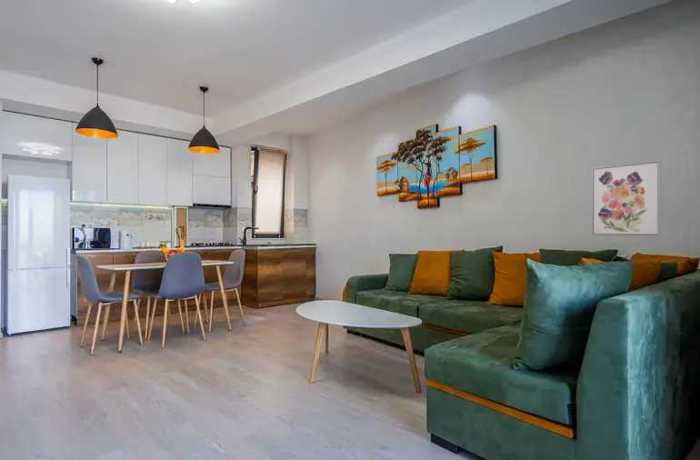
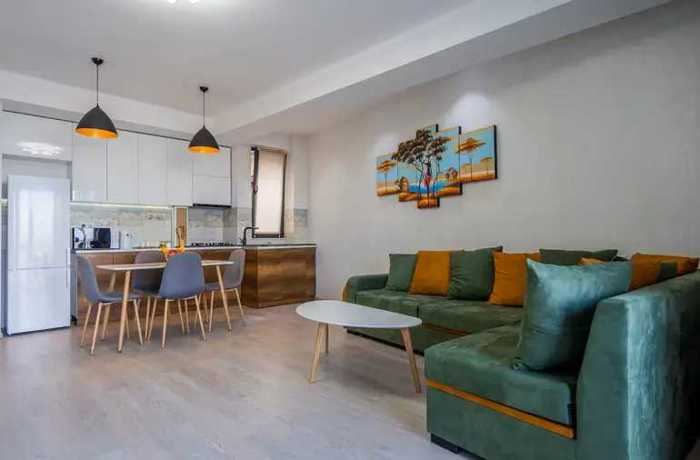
- wall art [591,159,662,237]
